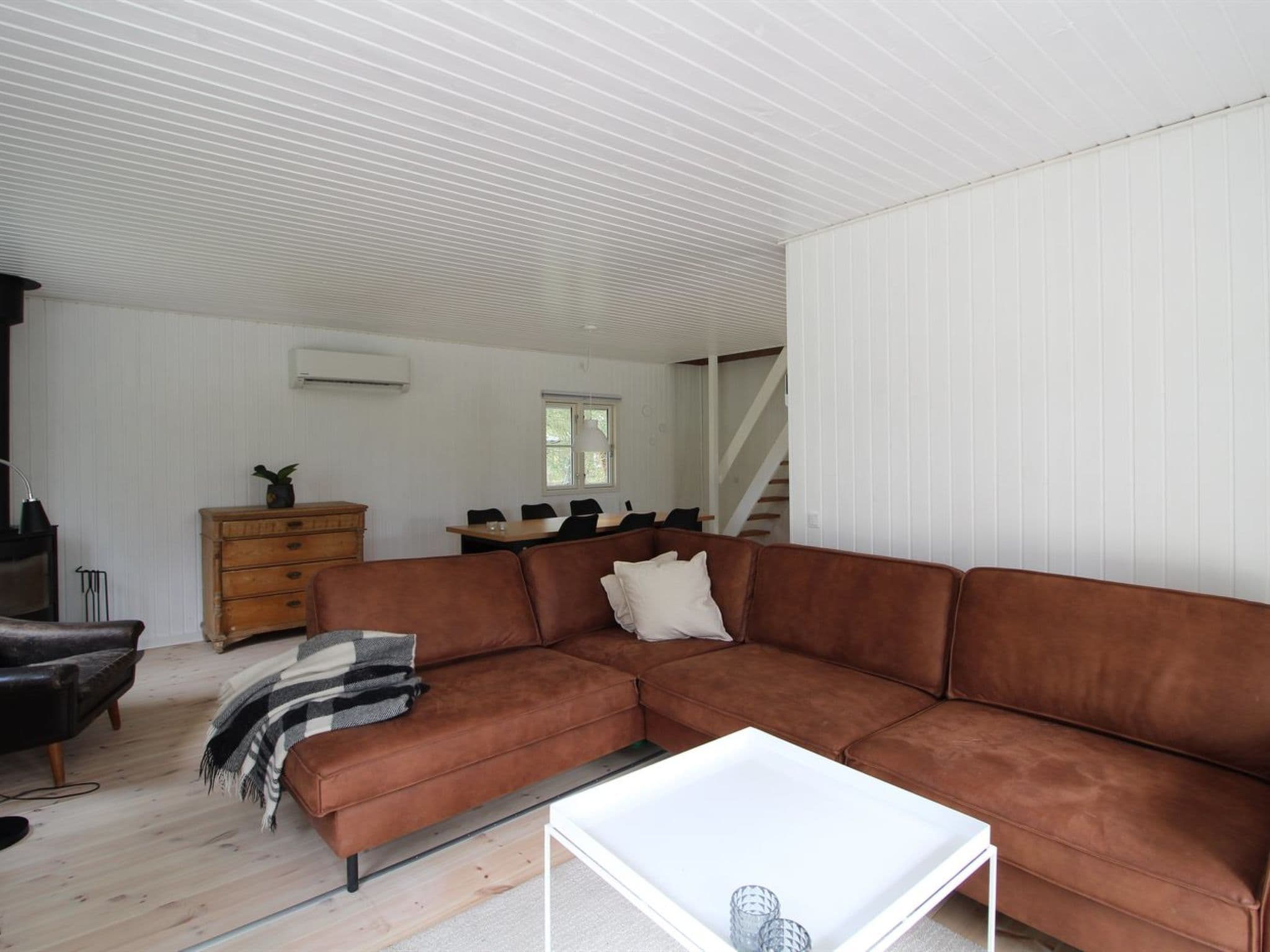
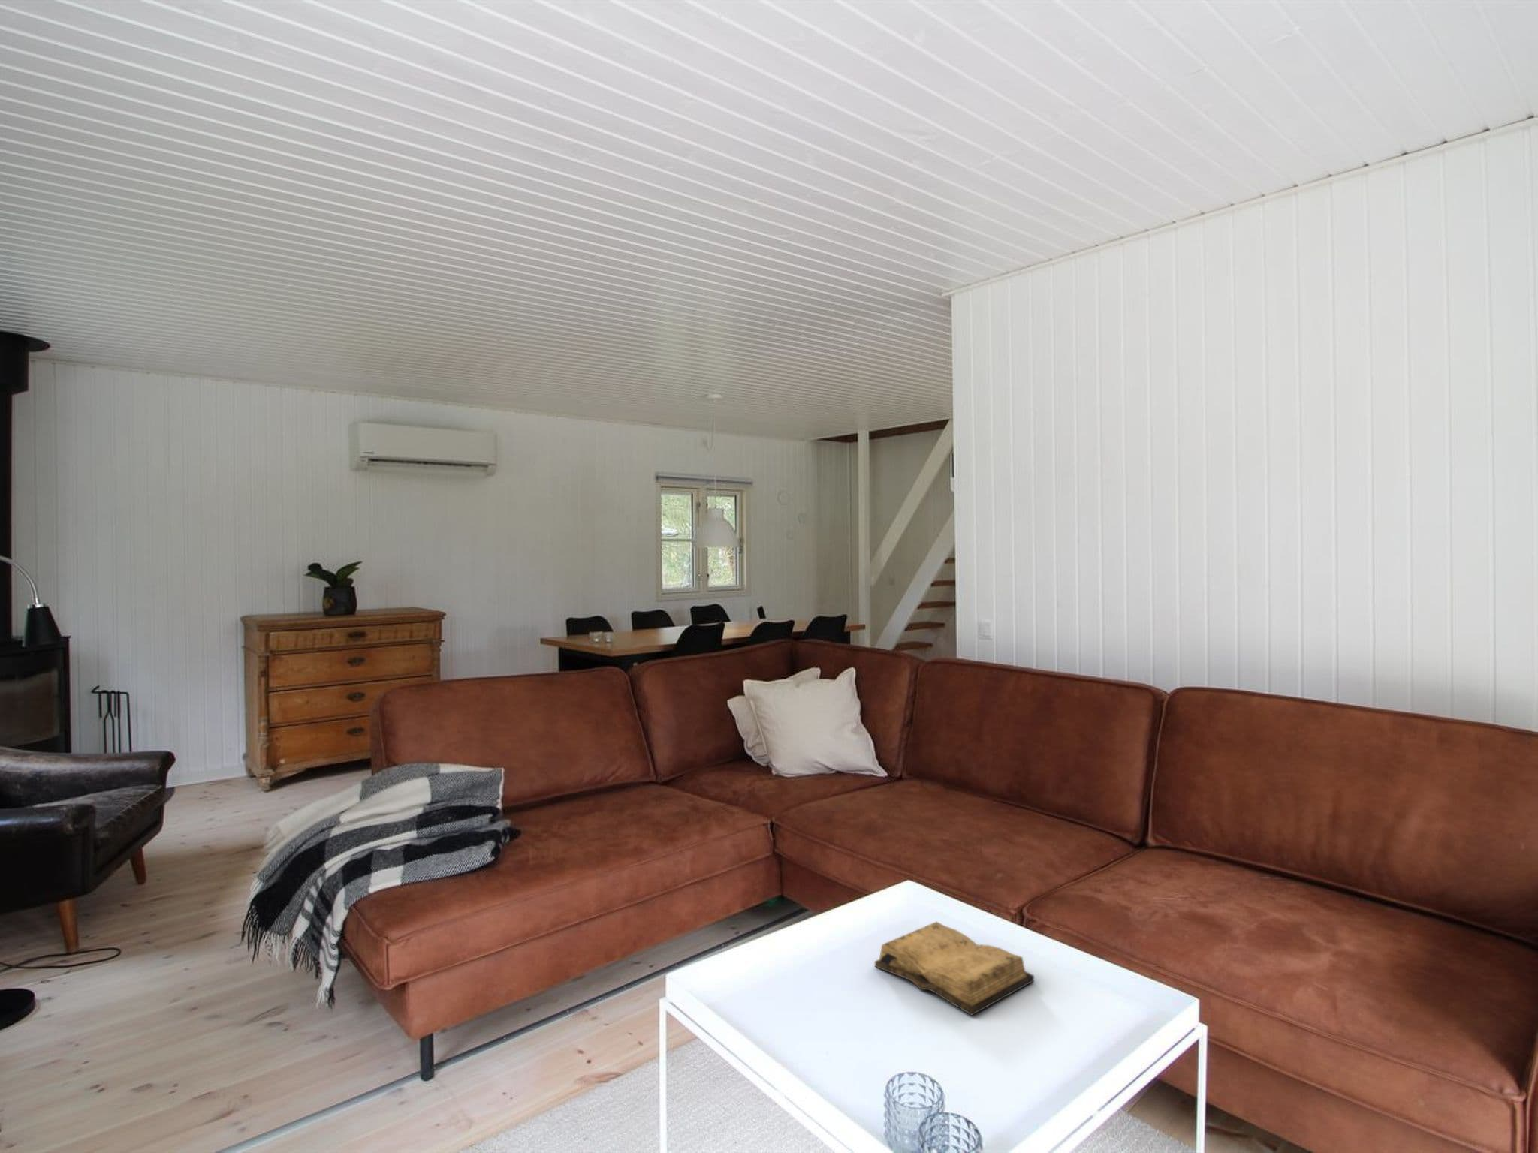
+ diary [874,920,1035,1016]
